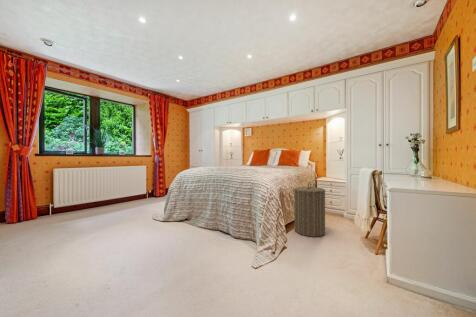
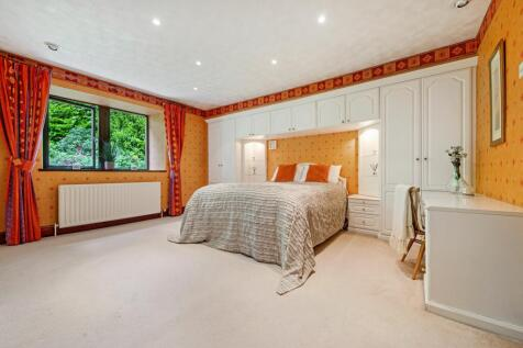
- laundry hamper [293,181,326,238]
